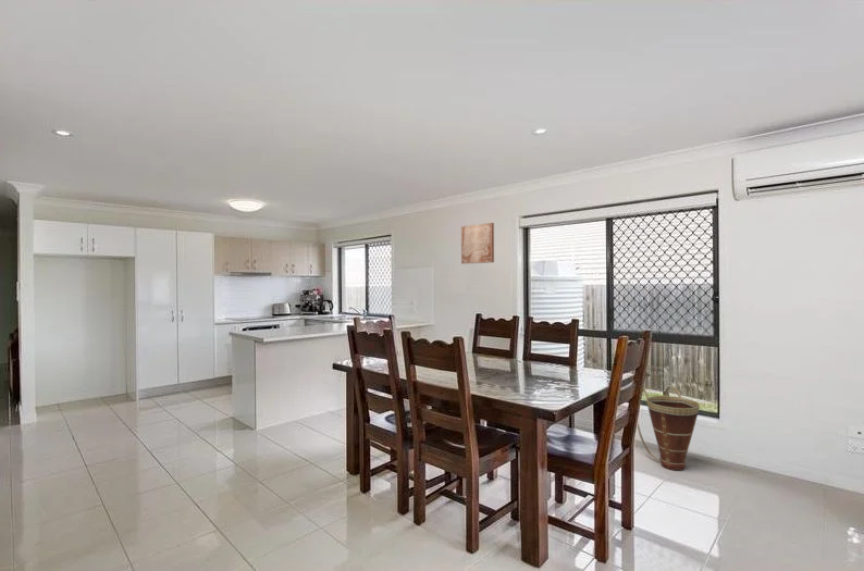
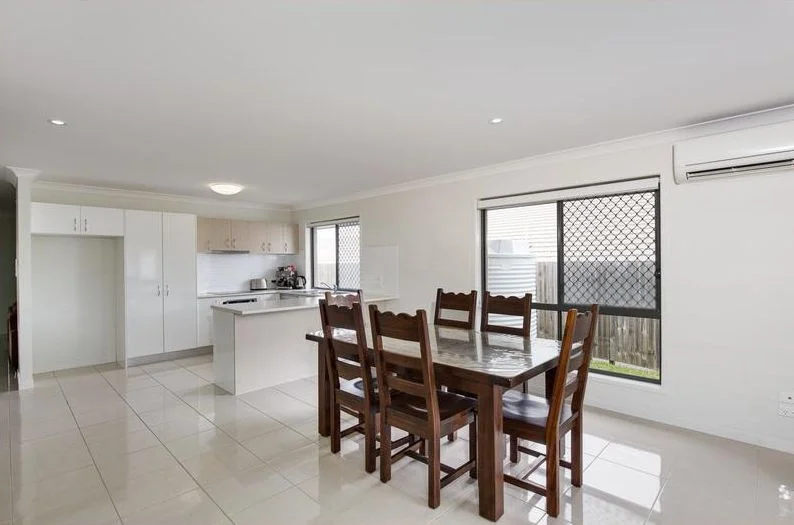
- basket [637,386,701,471]
- wall art [460,222,495,265]
